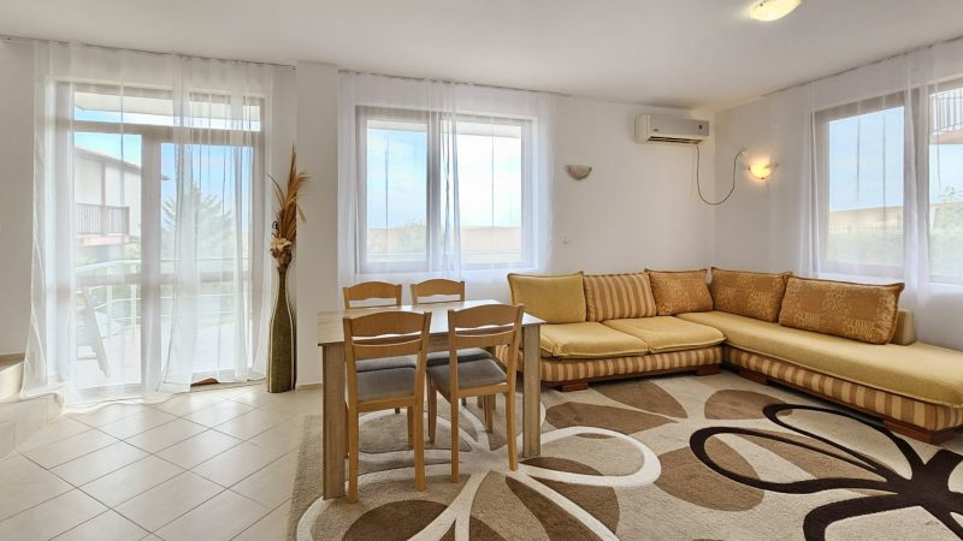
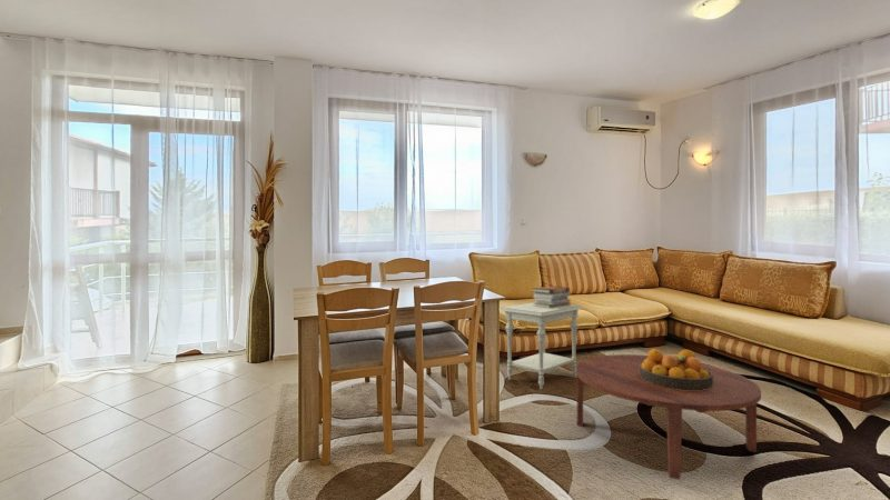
+ side table [501,301,583,390]
+ fruit bowl [640,348,713,390]
+ coffee table [575,353,762,480]
+ book stack [530,286,572,308]
